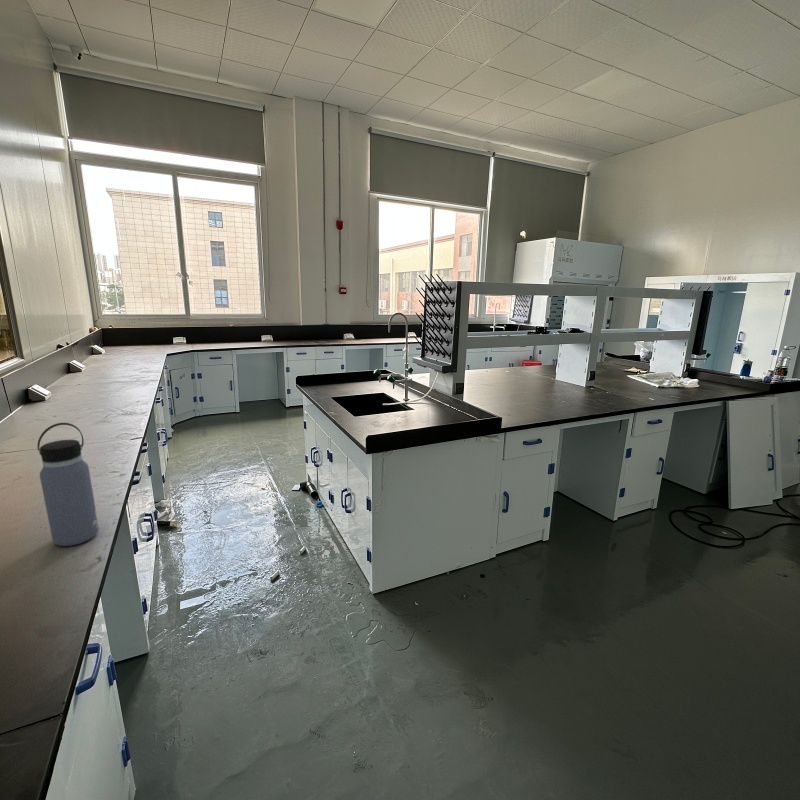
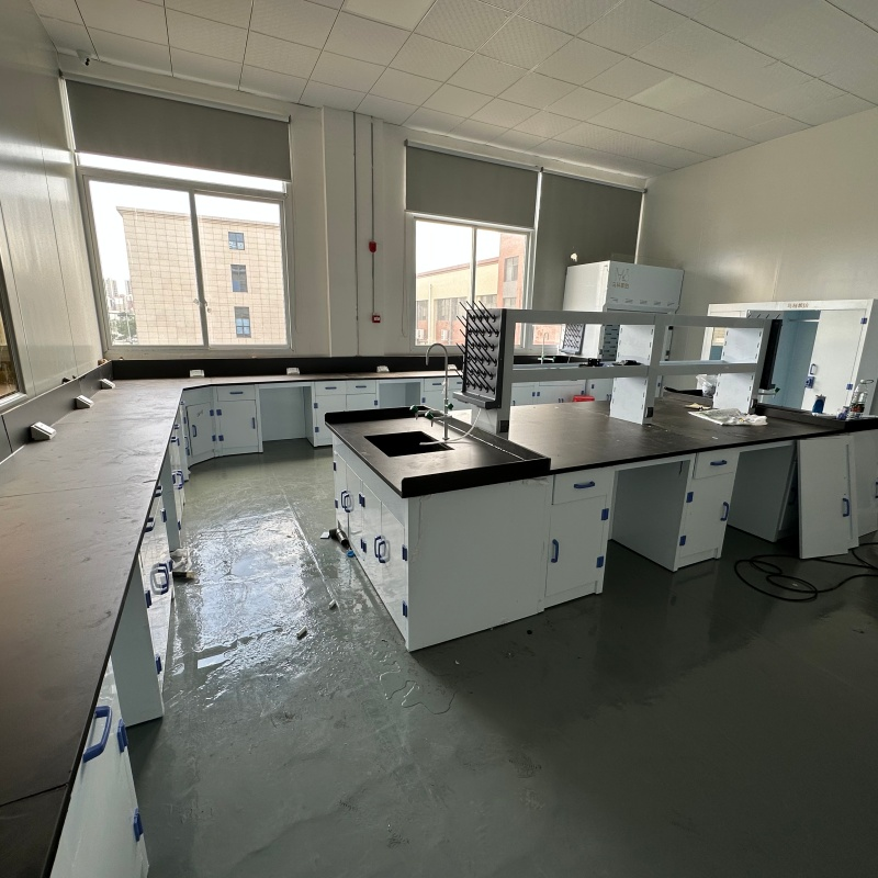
- water bottle [36,422,100,547]
